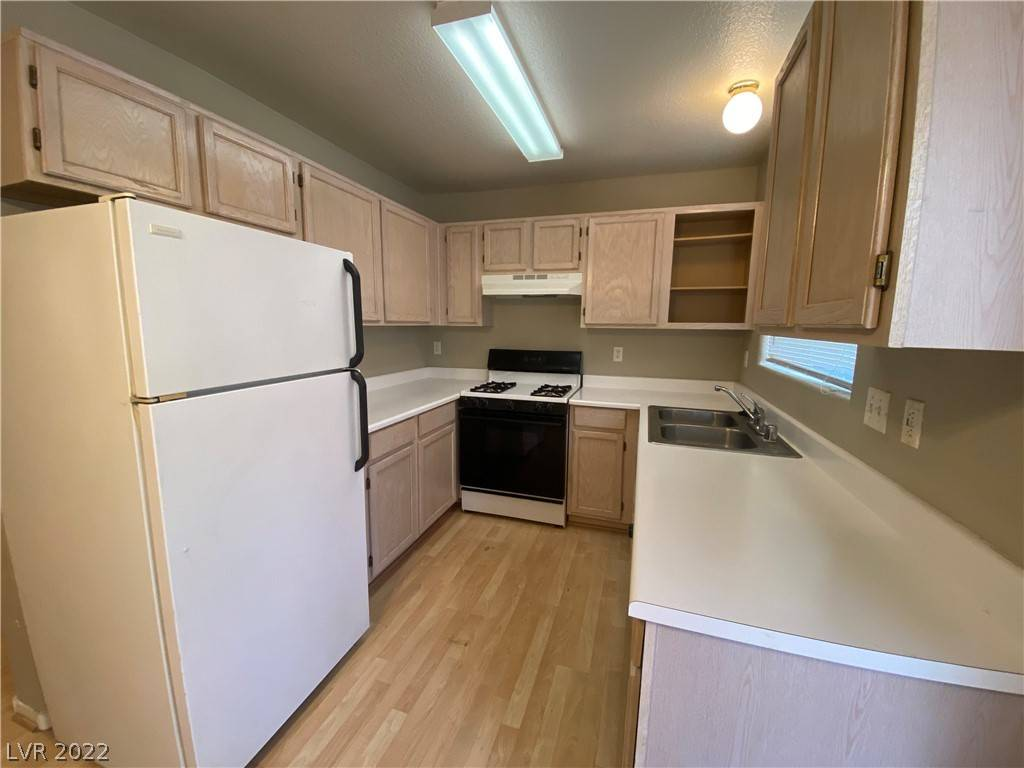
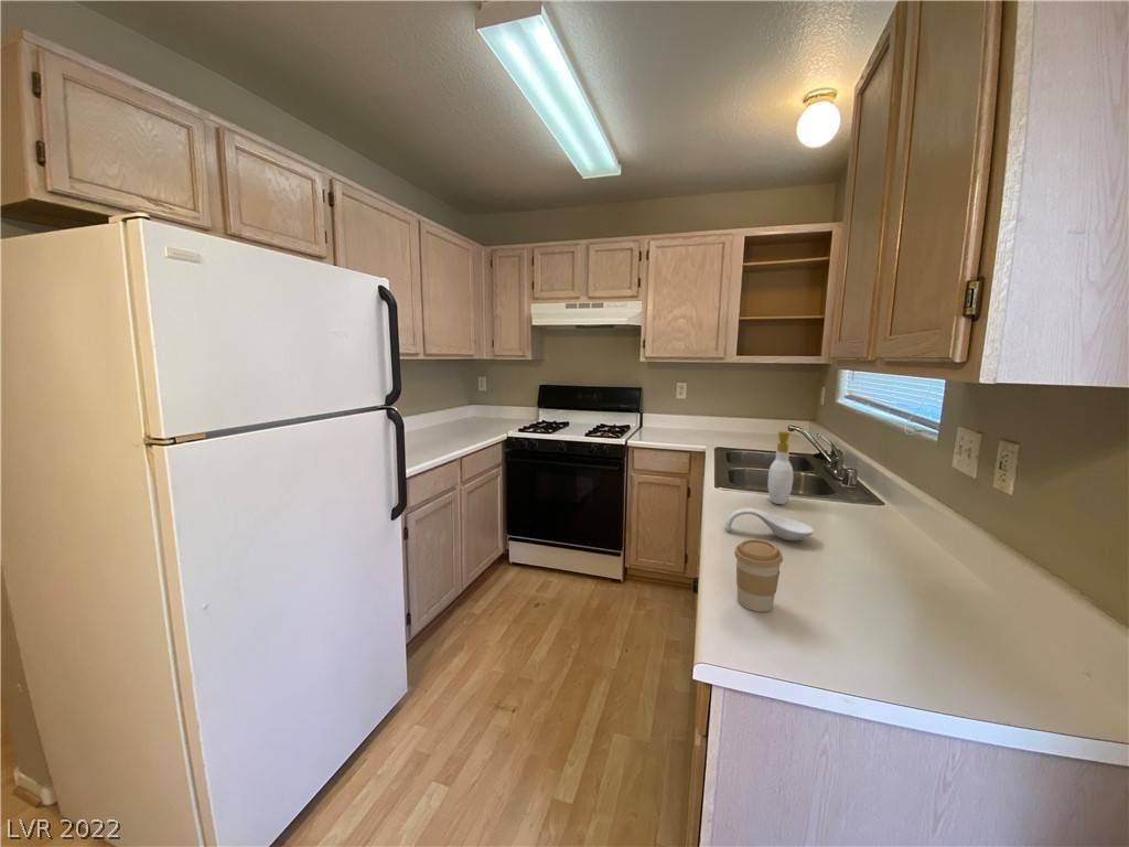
+ coffee cup [733,538,784,613]
+ spoon rest [724,507,815,542]
+ soap bottle [767,430,800,505]
